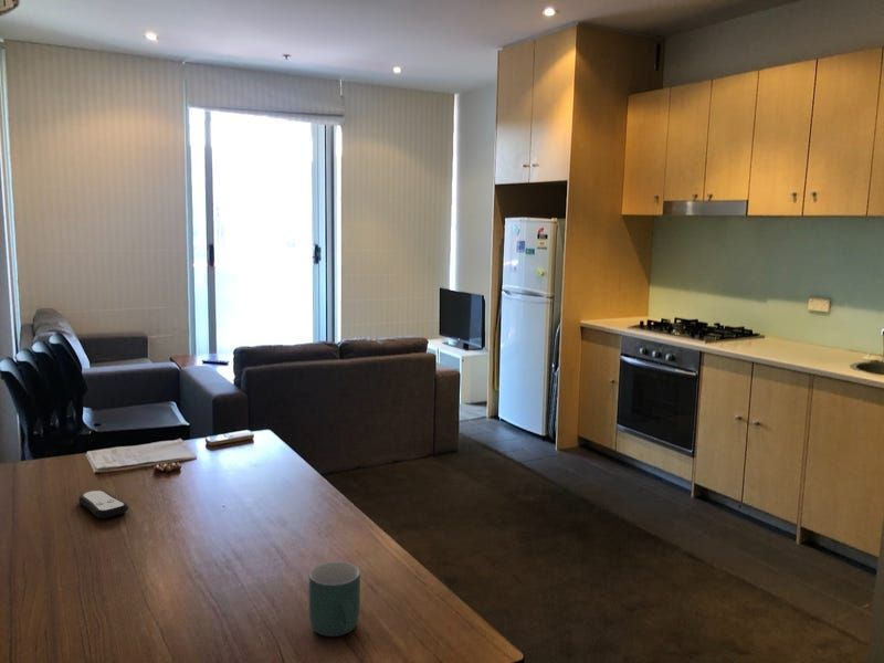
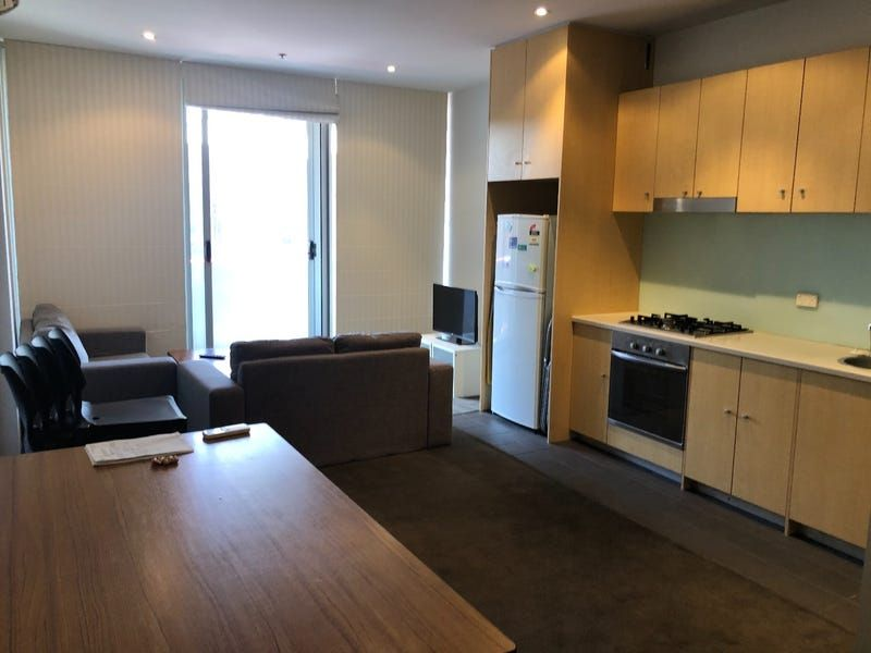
- mug [308,560,361,638]
- remote control [77,490,129,519]
